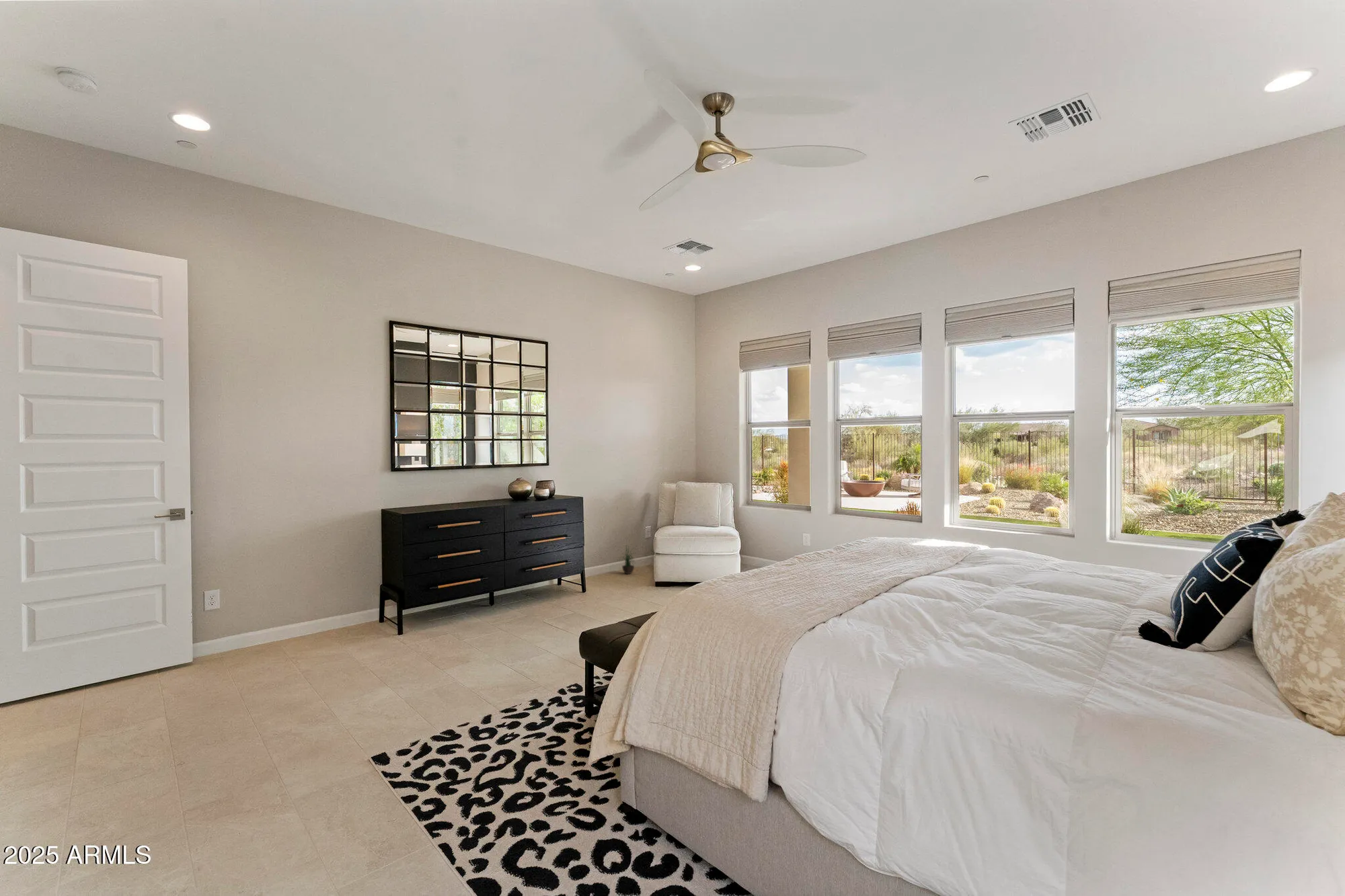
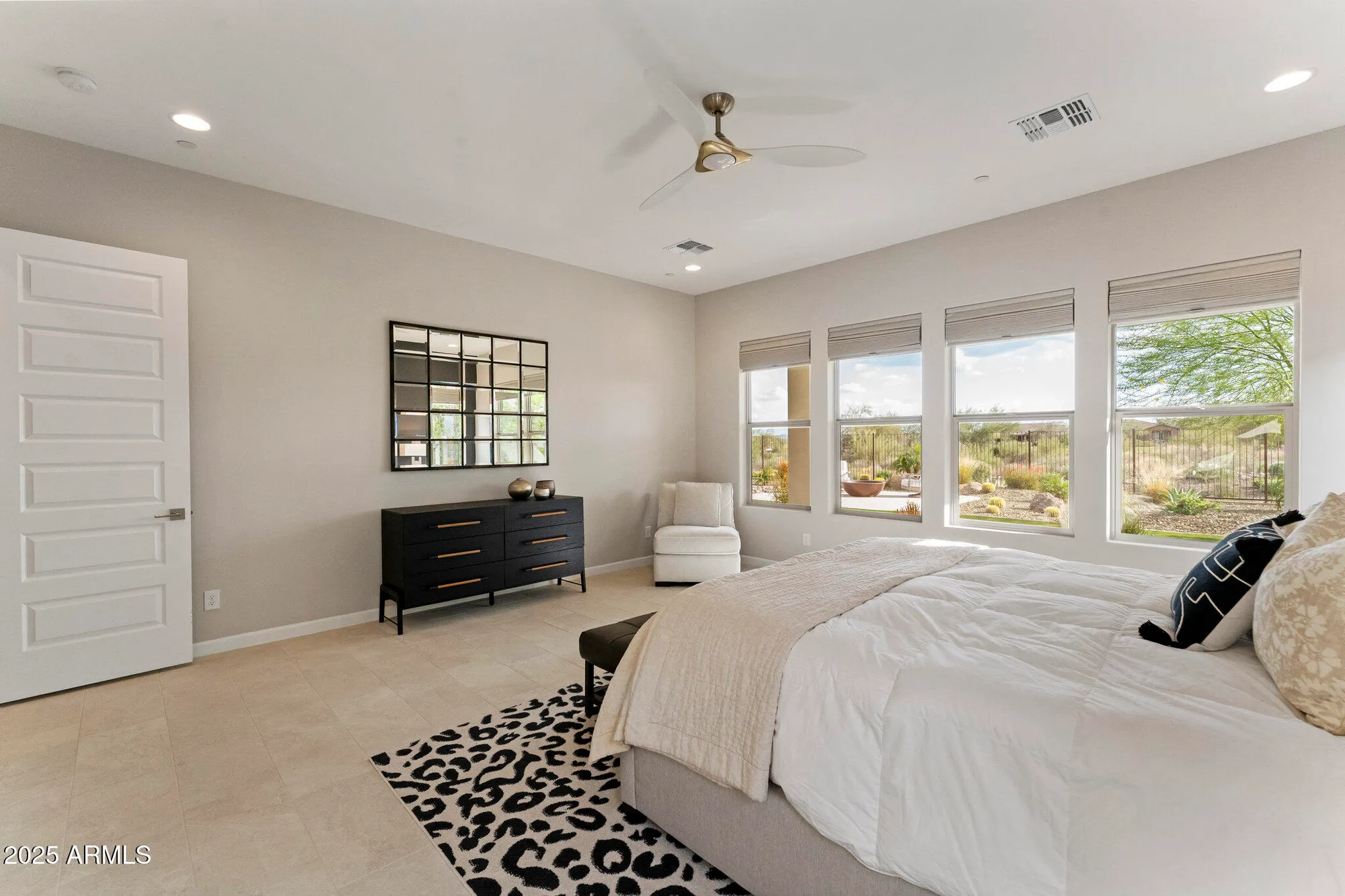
- potted plant [619,546,637,575]
